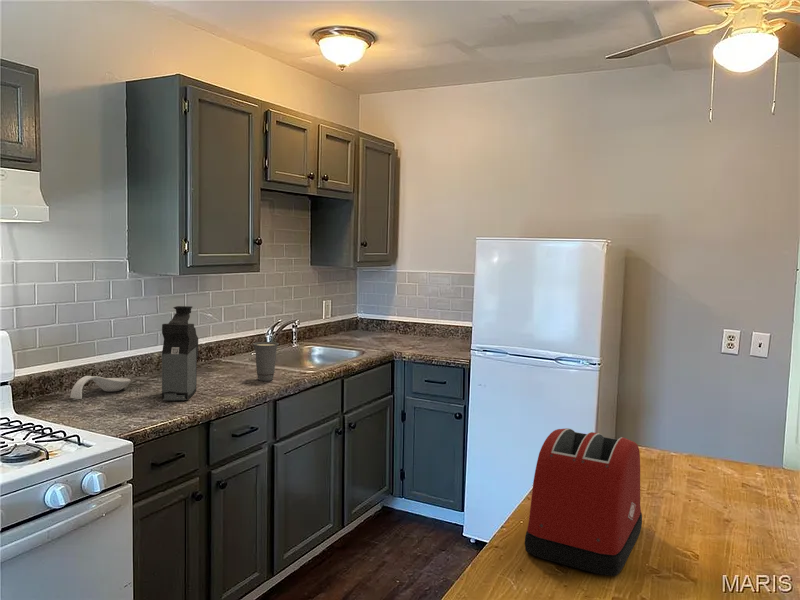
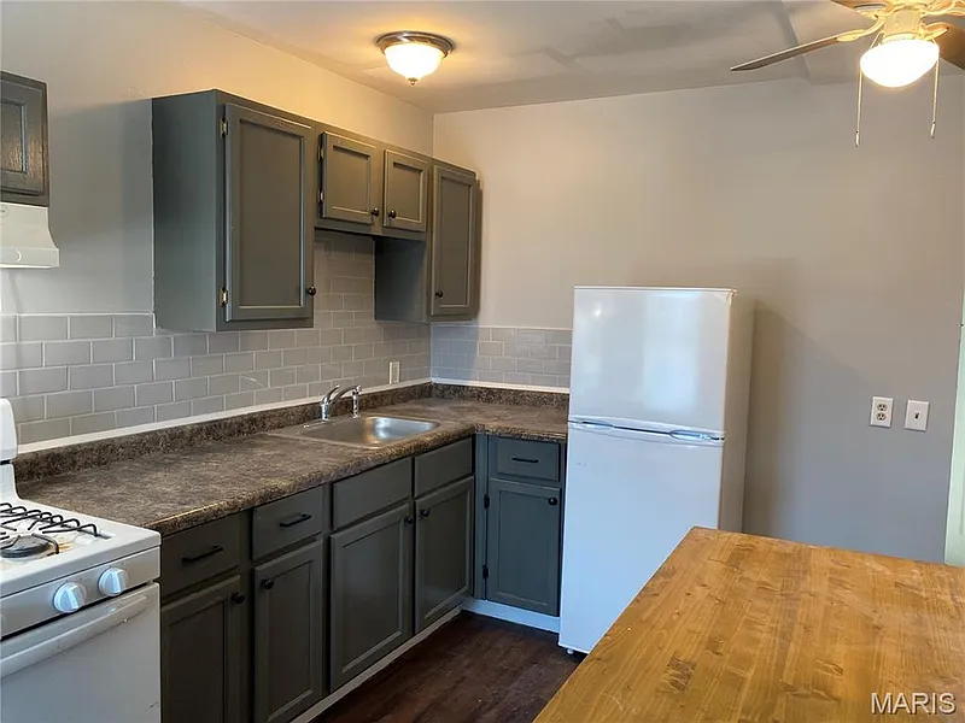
- toaster [524,427,643,577]
- cup [252,341,280,382]
- spoon rest [69,375,132,400]
- coffee maker [161,305,199,401]
